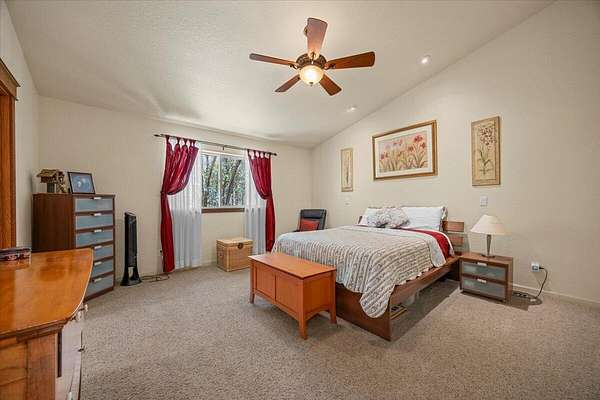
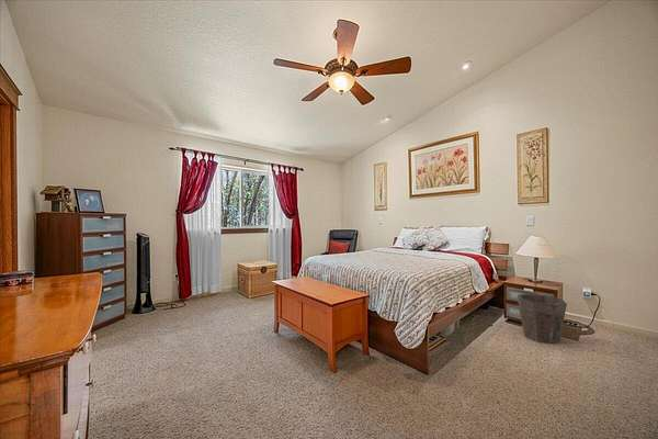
+ waste bin [517,293,568,345]
